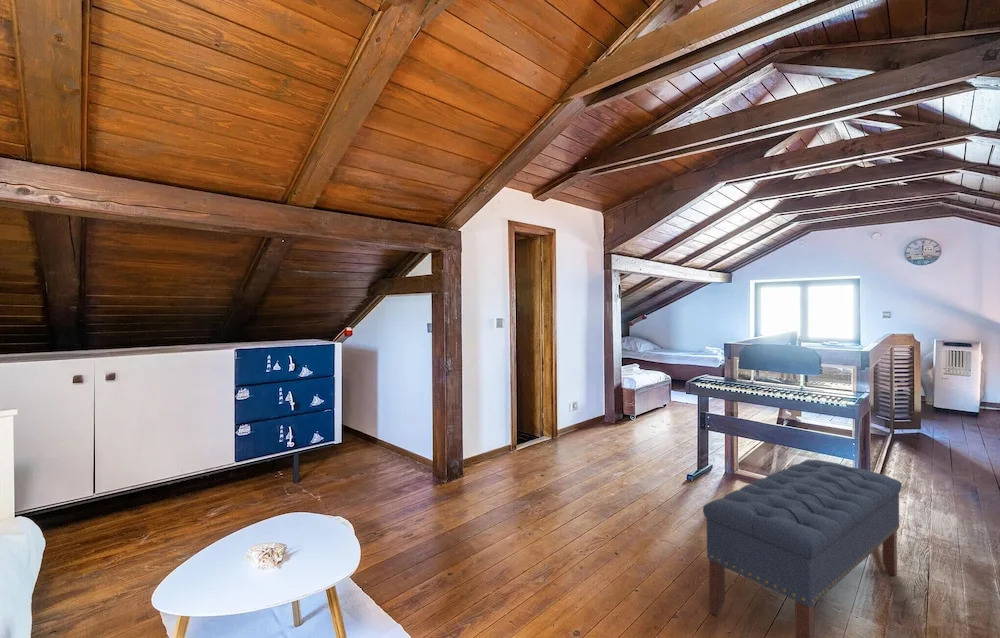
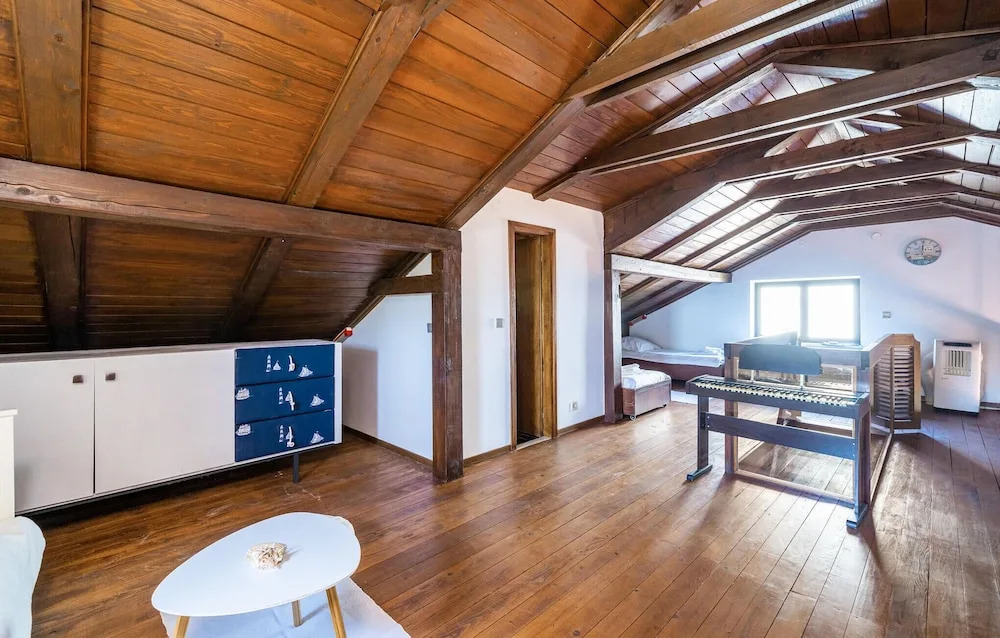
- bench [702,459,903,638]
